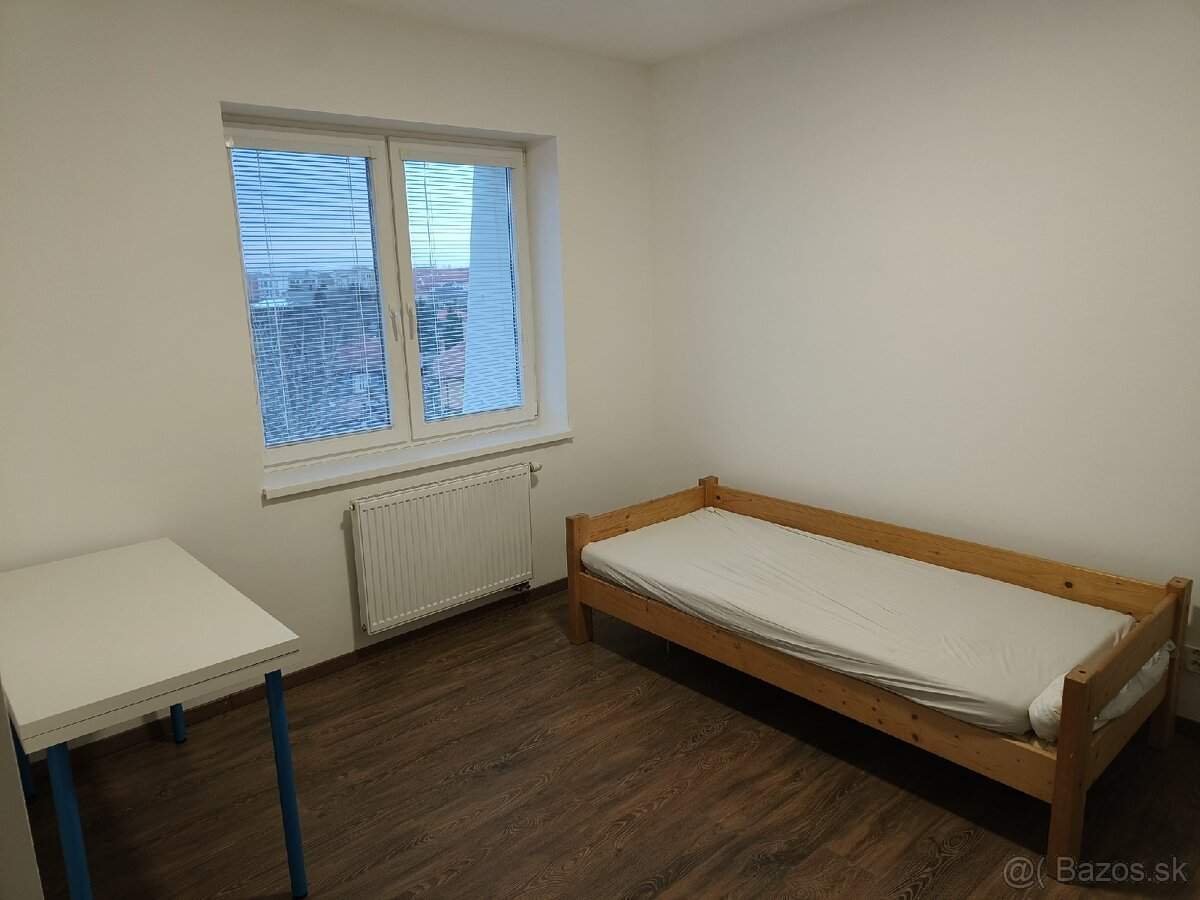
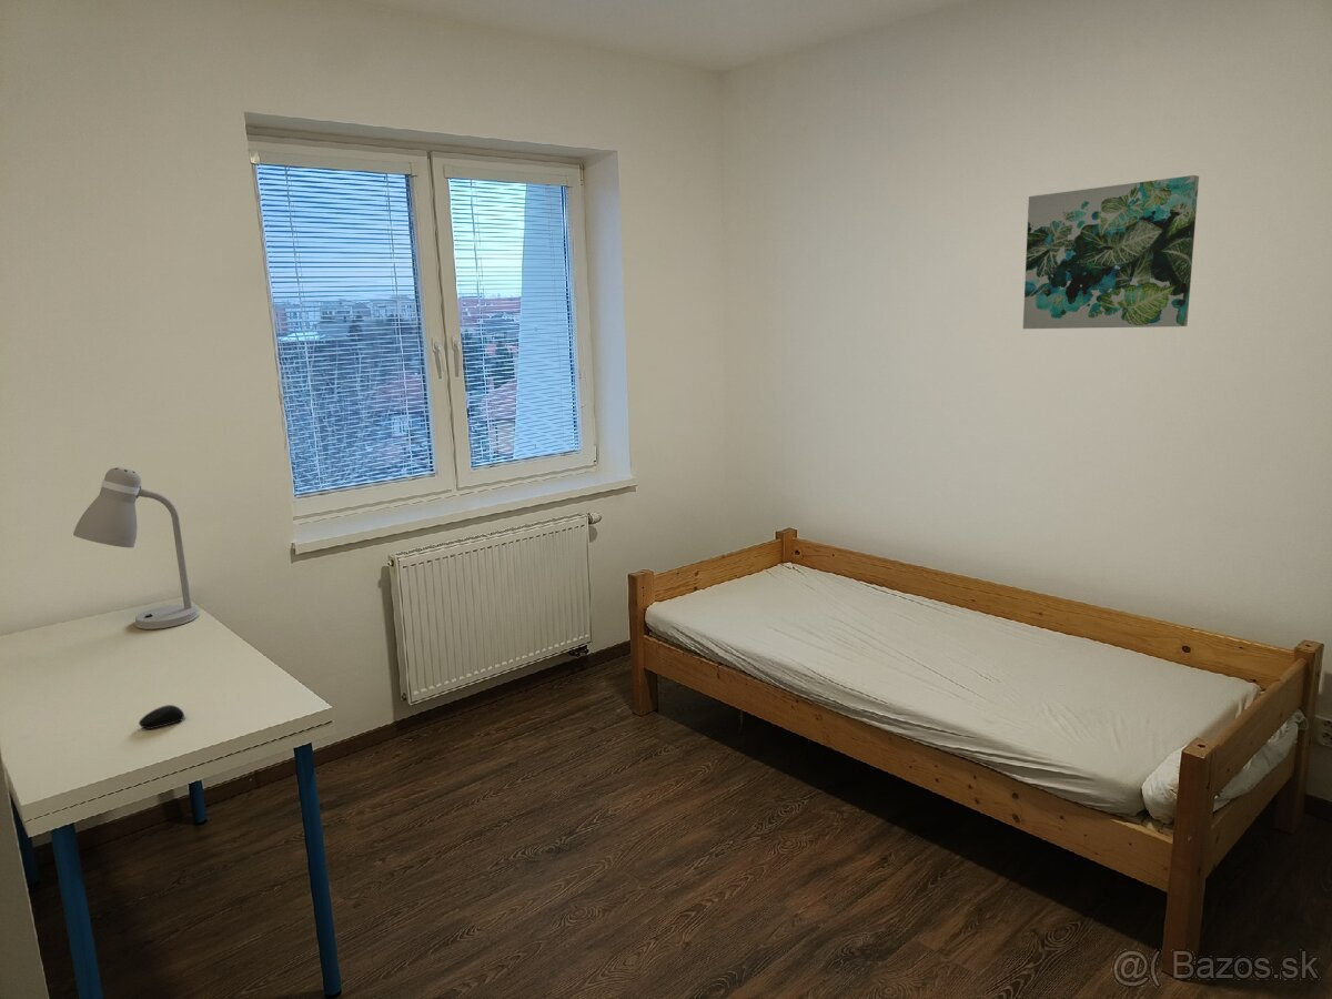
+ wall art [1022,174,1200,330]
+ computer mouse [138,704,185,730]
+ desk lamp [72,466,200,630]
